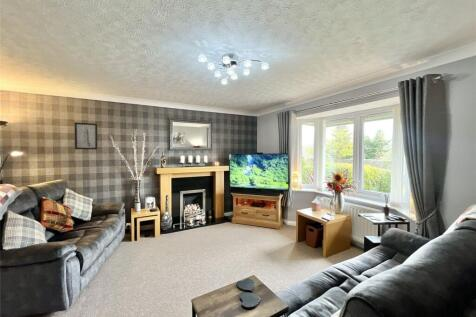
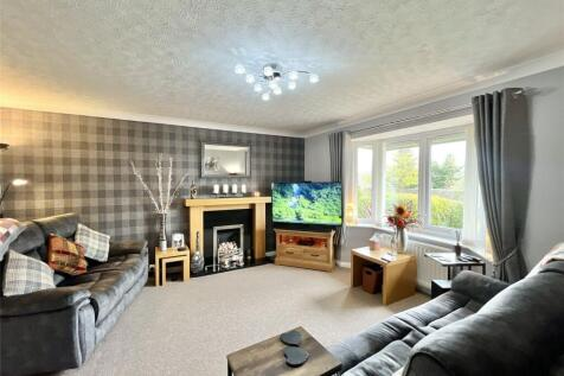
- wall art [74,121,98,150]
